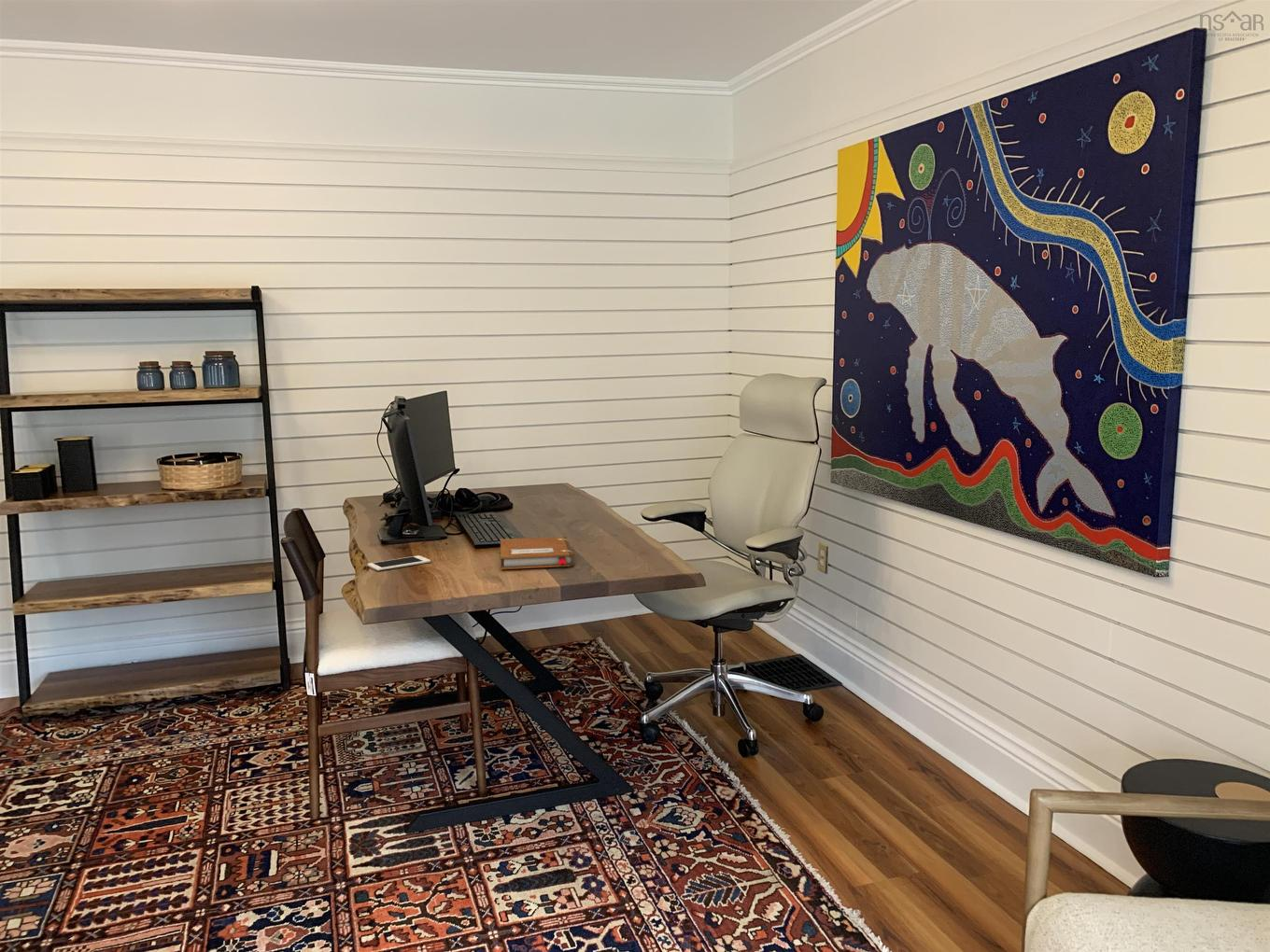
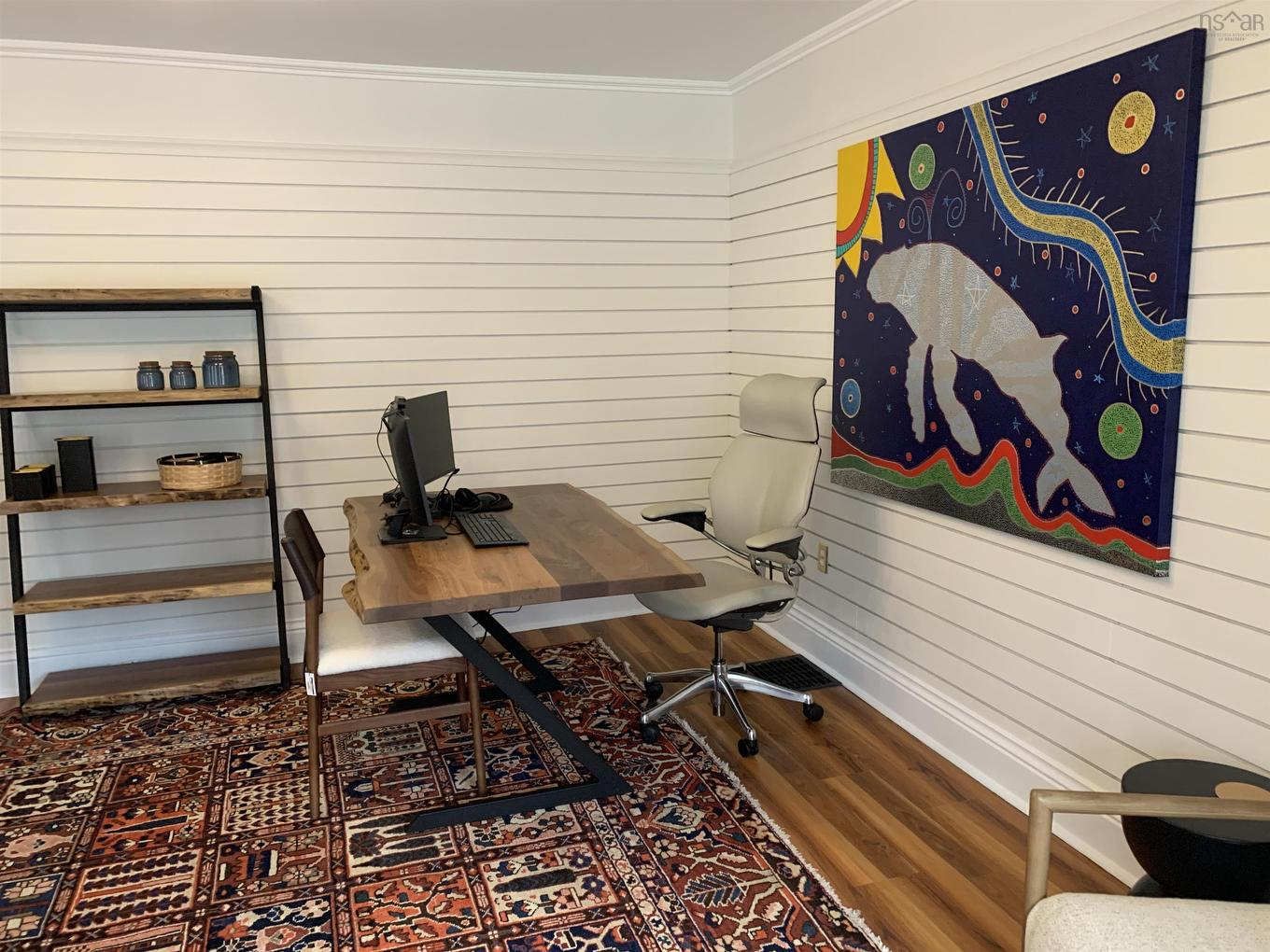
- notebook [500,536,575,570]
- cell phone [367,554,431,571]
